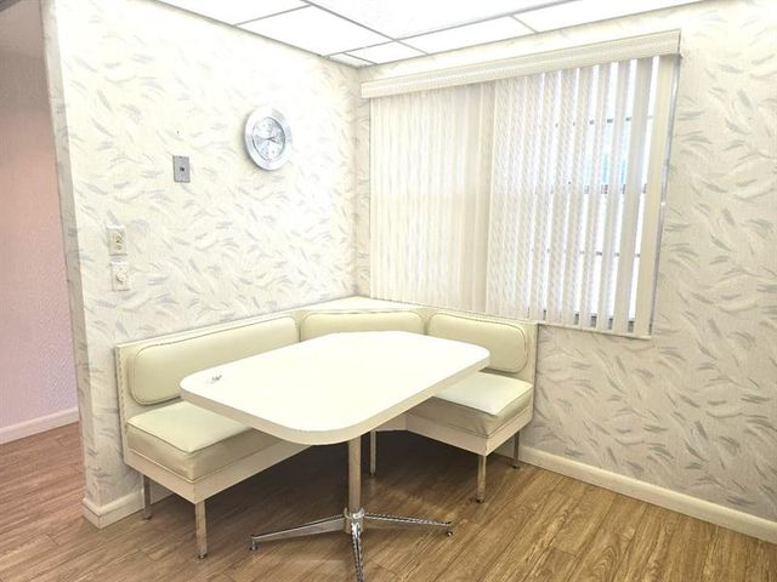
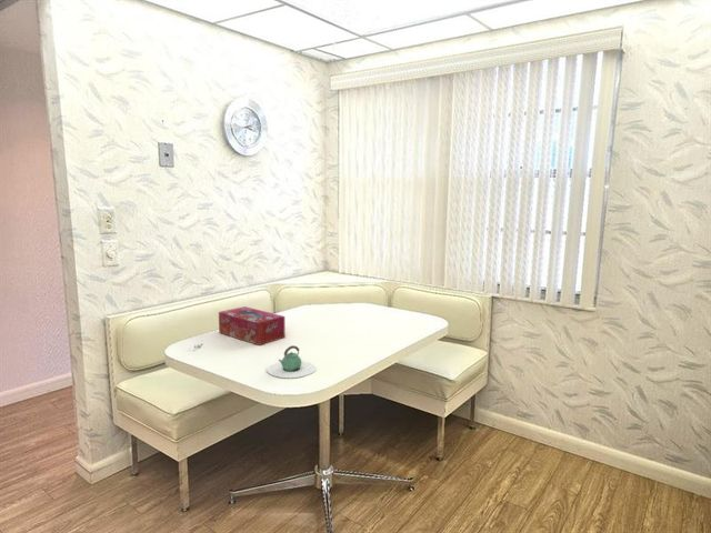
+ tissue box [218,305,287,346]
+ teapot [266,344,318,379]
